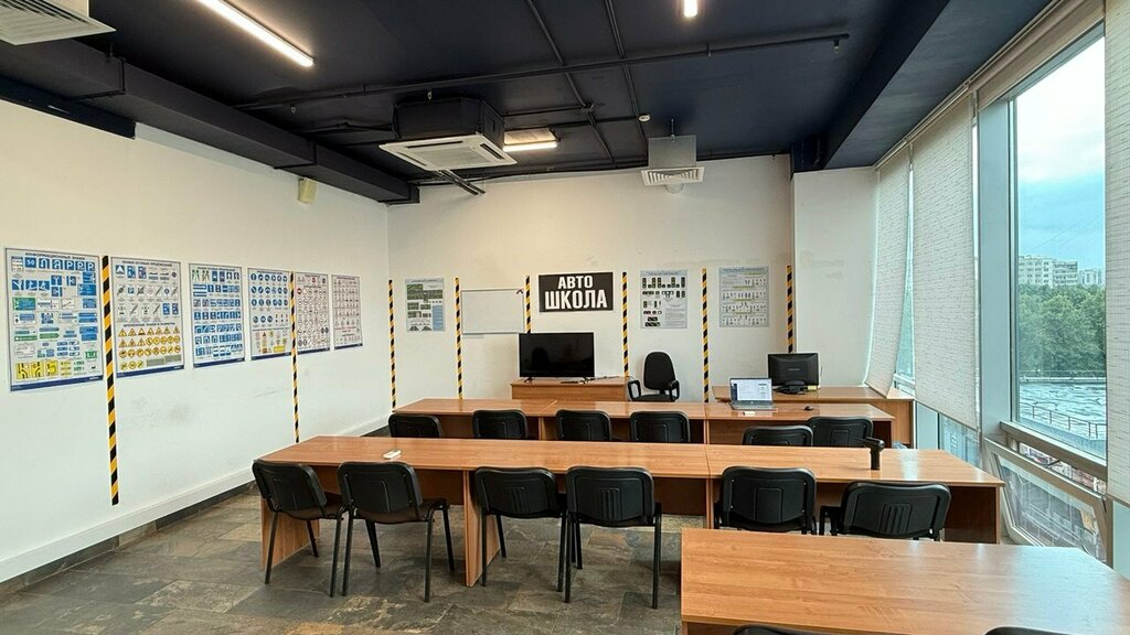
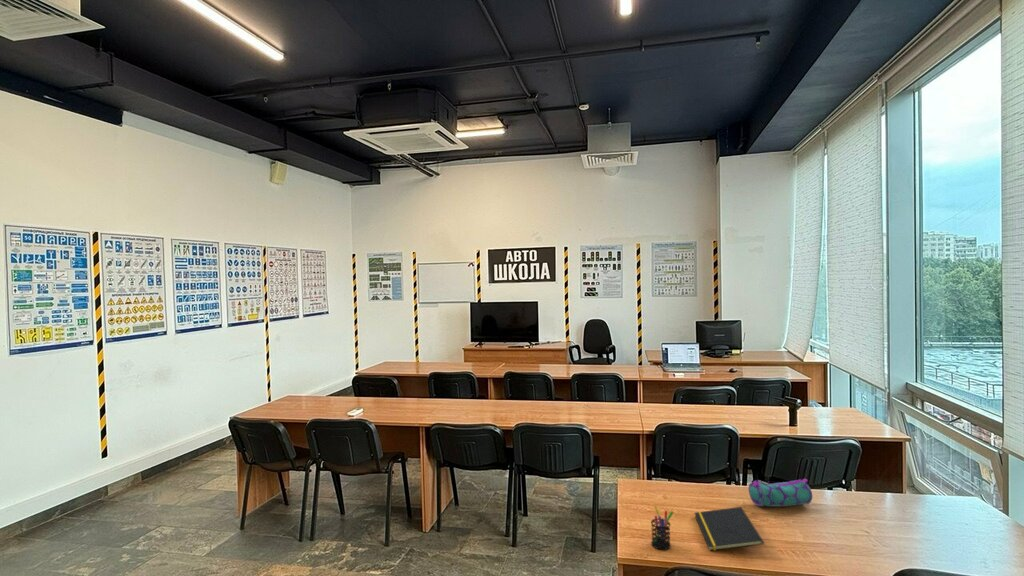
+ notepad [694,506,765,552]
+ pen holder [650,504,675,551]
+ pencil case [748,478,813,508]
